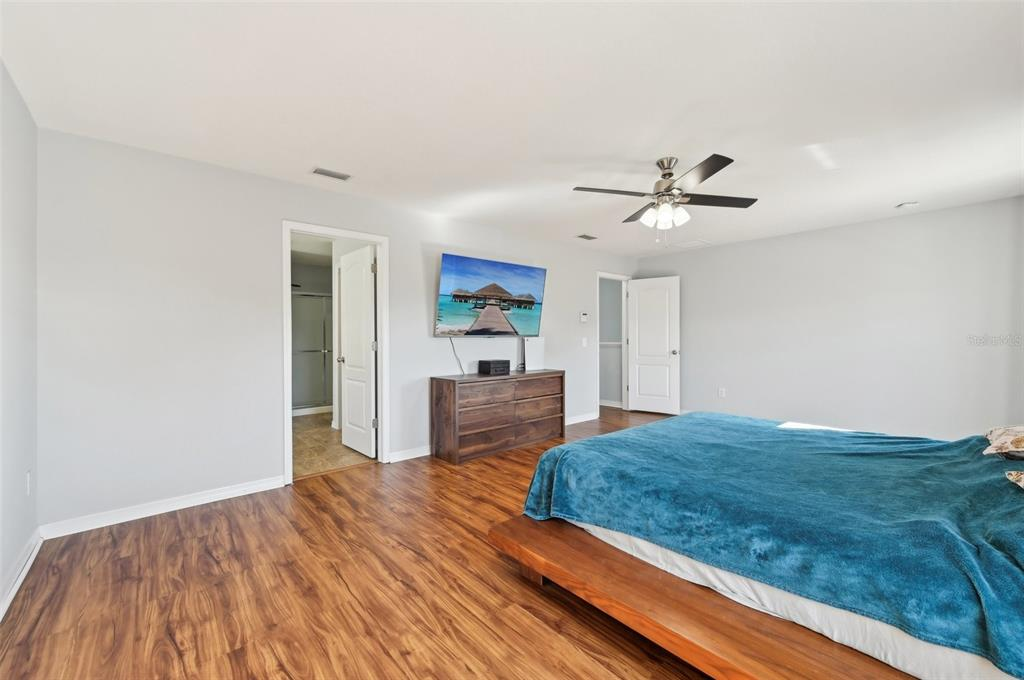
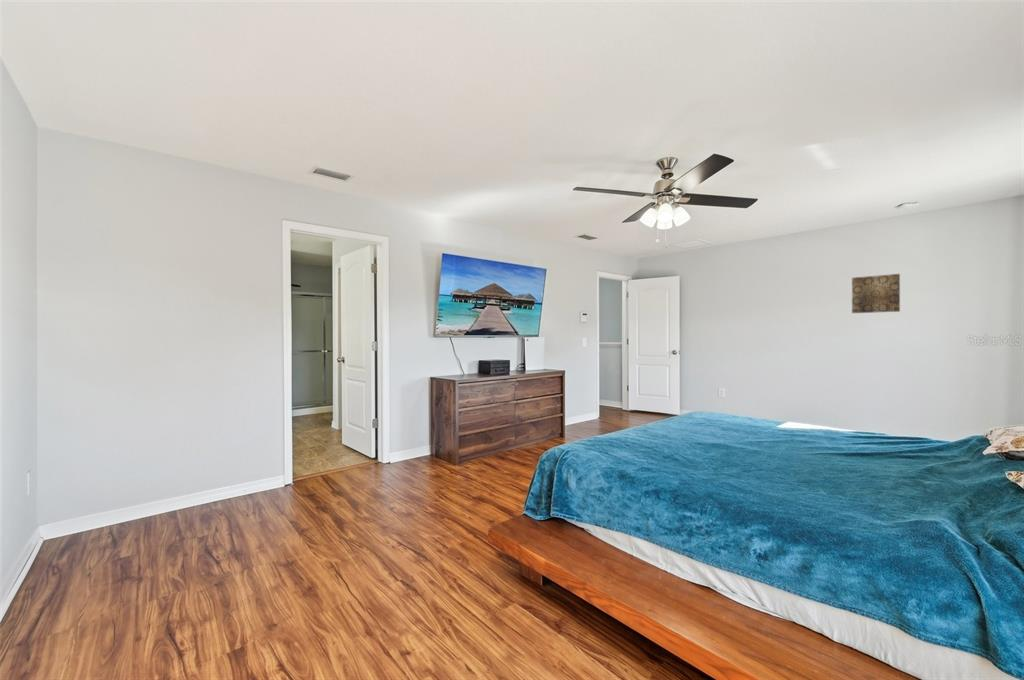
+ wall art [851,273,901,314]
